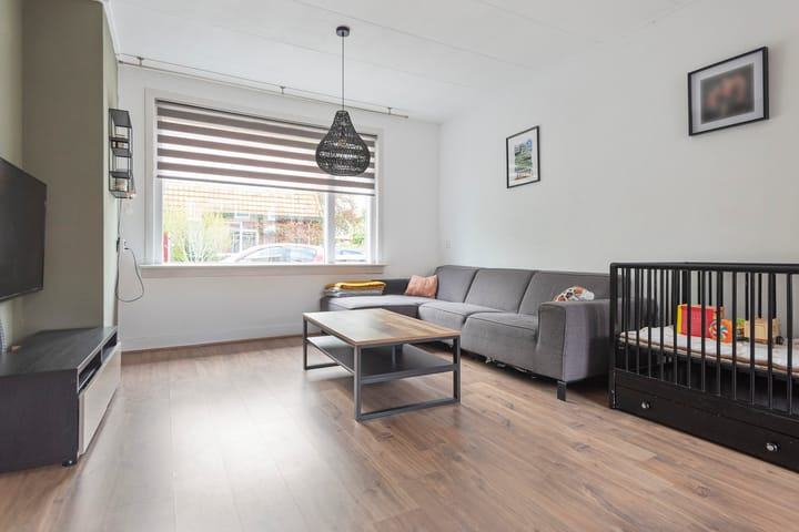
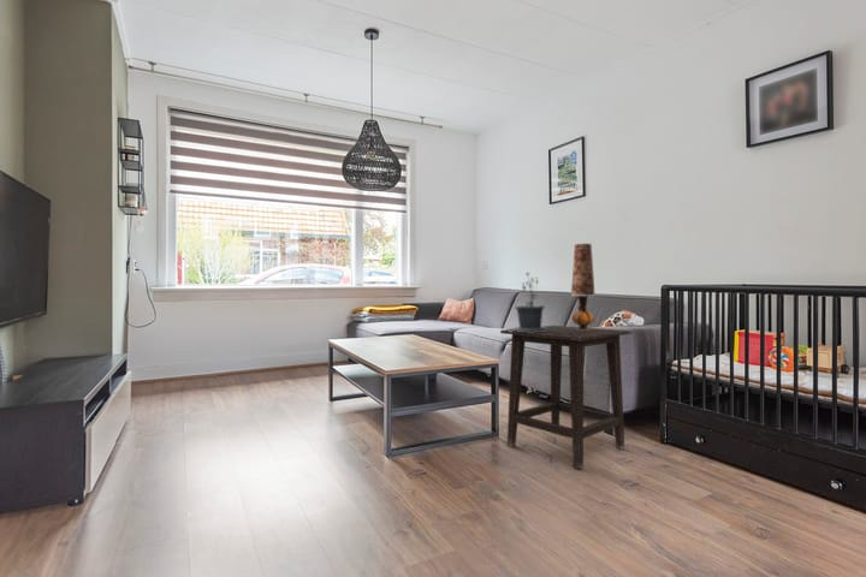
+ side table [499,325,633,470]
+ potted plant [509,270,546,333]
+ table lamp [570,242,597,331]
